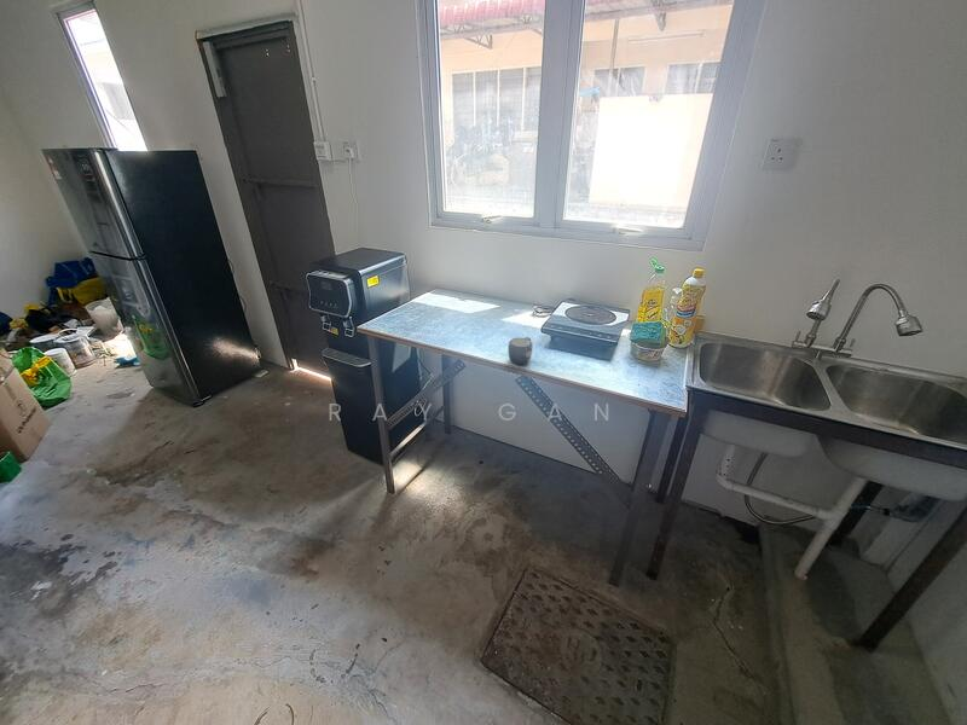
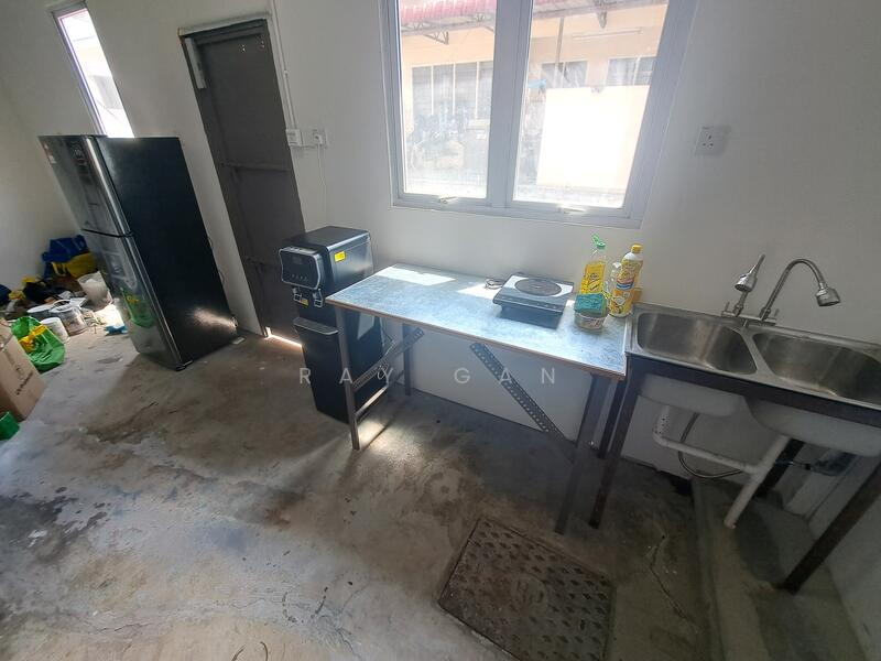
- mug [506,336,534,366]
